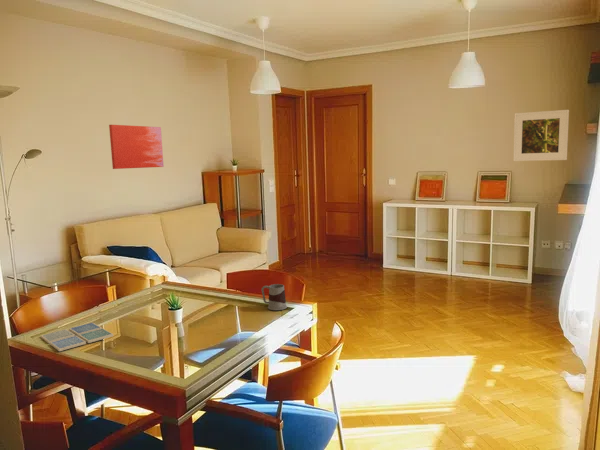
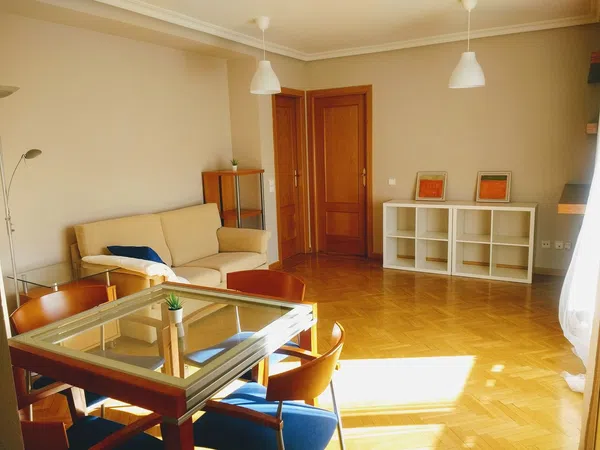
- drink coaster [40,321,114,352]
- mug [261,283,288,311]
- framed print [512,109,570,162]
- wall art [108,124,165,170]
